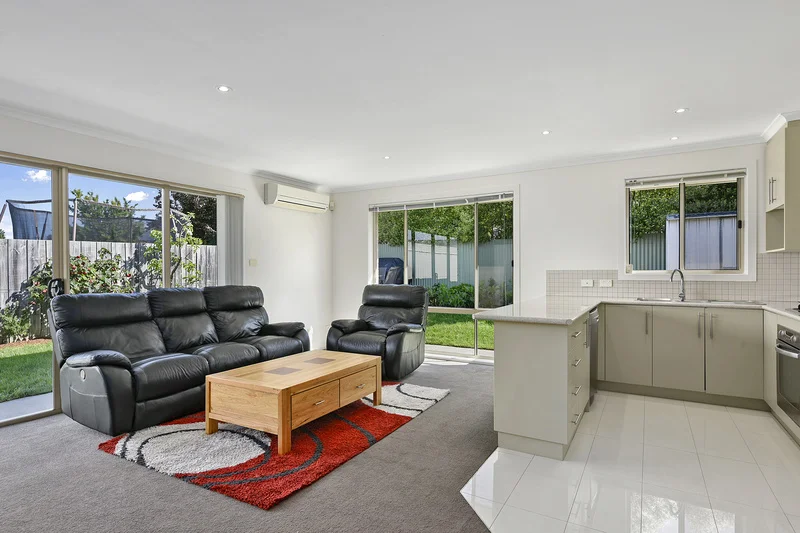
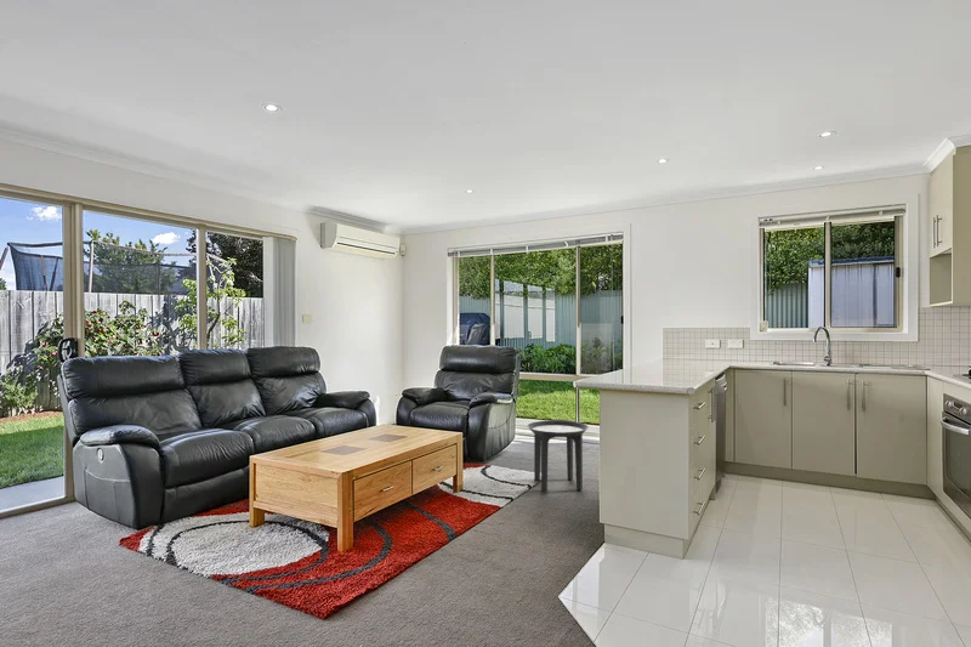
+ side table [526,419,590,493]
